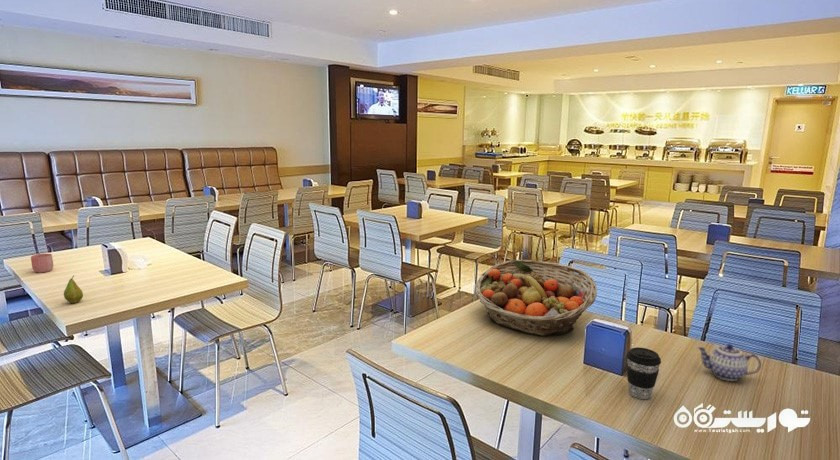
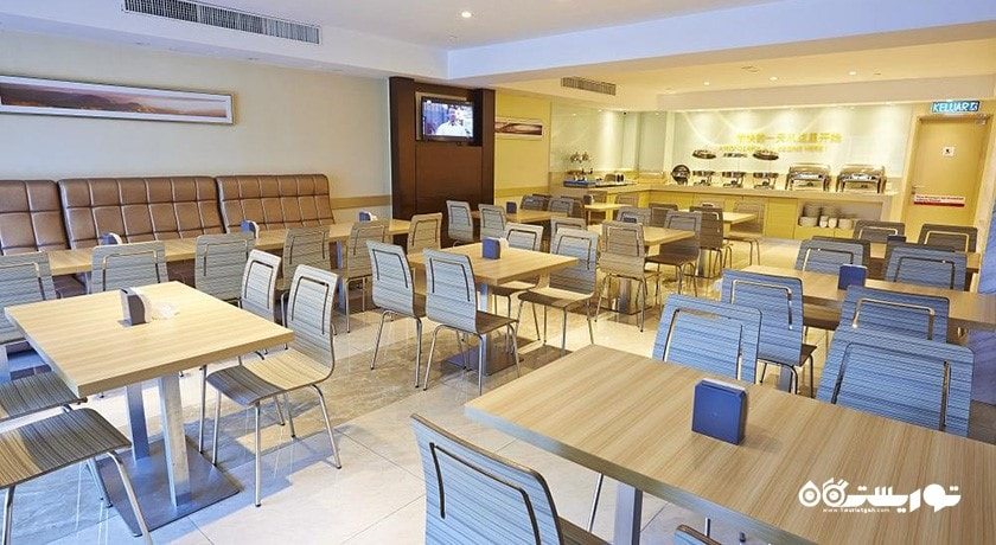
- teapot [696,343,762,382]
- coffee cup [626,346,662,400]
- mug [30,253,54,274]
- fruit [63,274,84,304]
- fruit basket [474,259,598,337]
